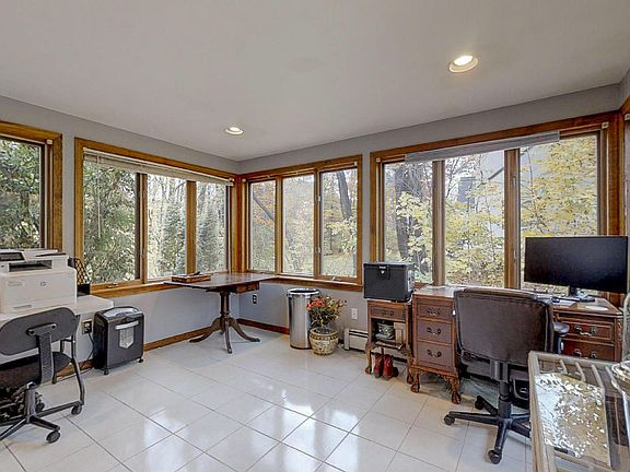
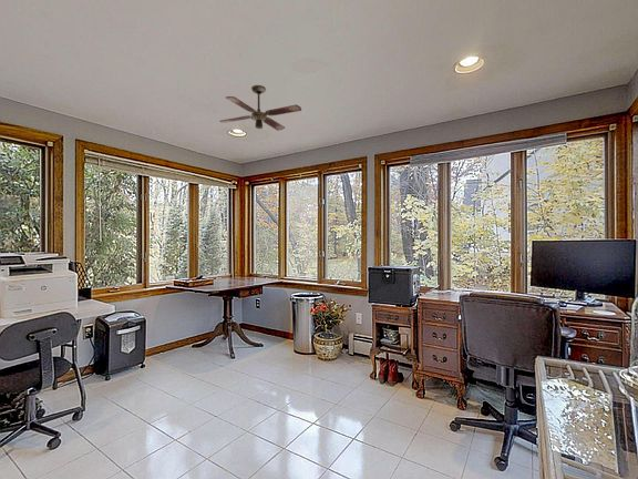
+ ceiling fan [218,84,302,132]
